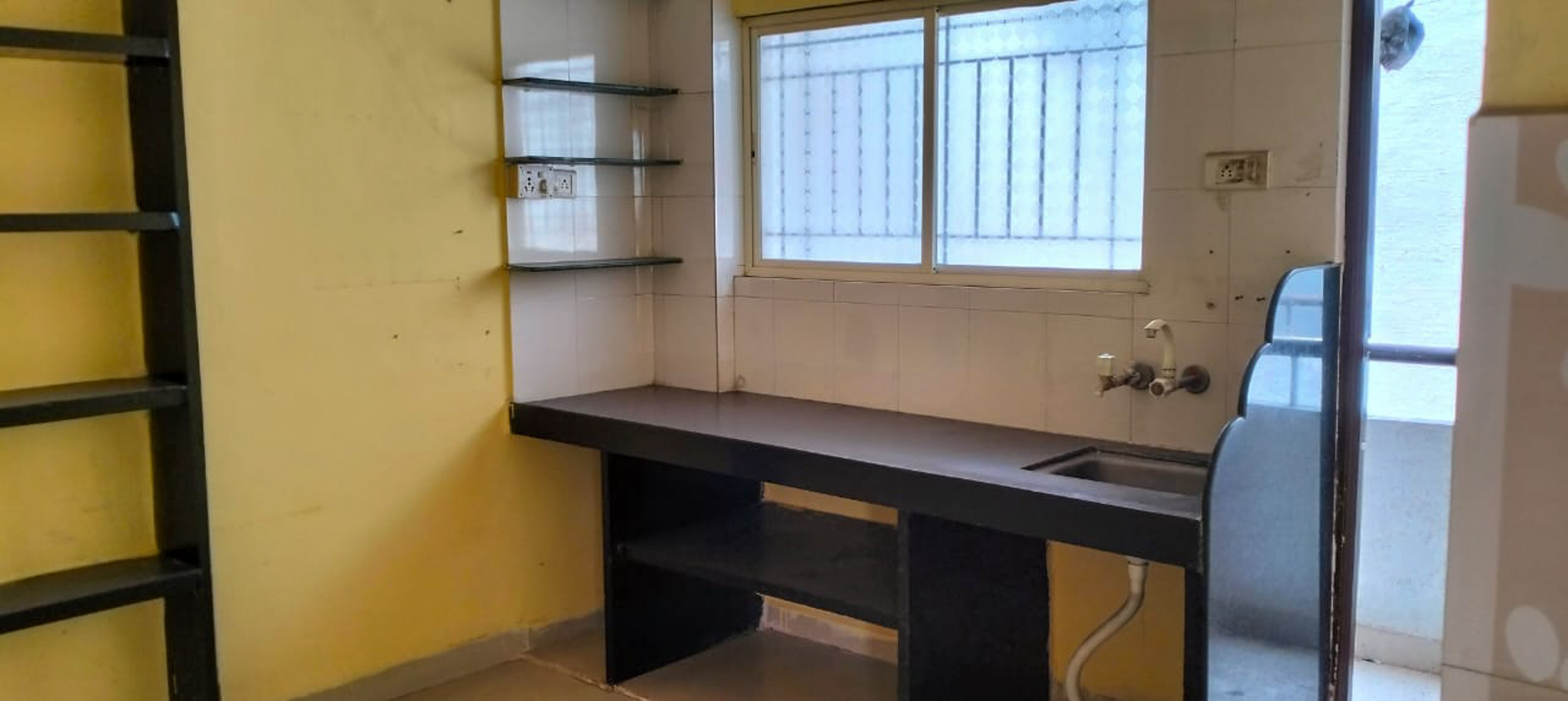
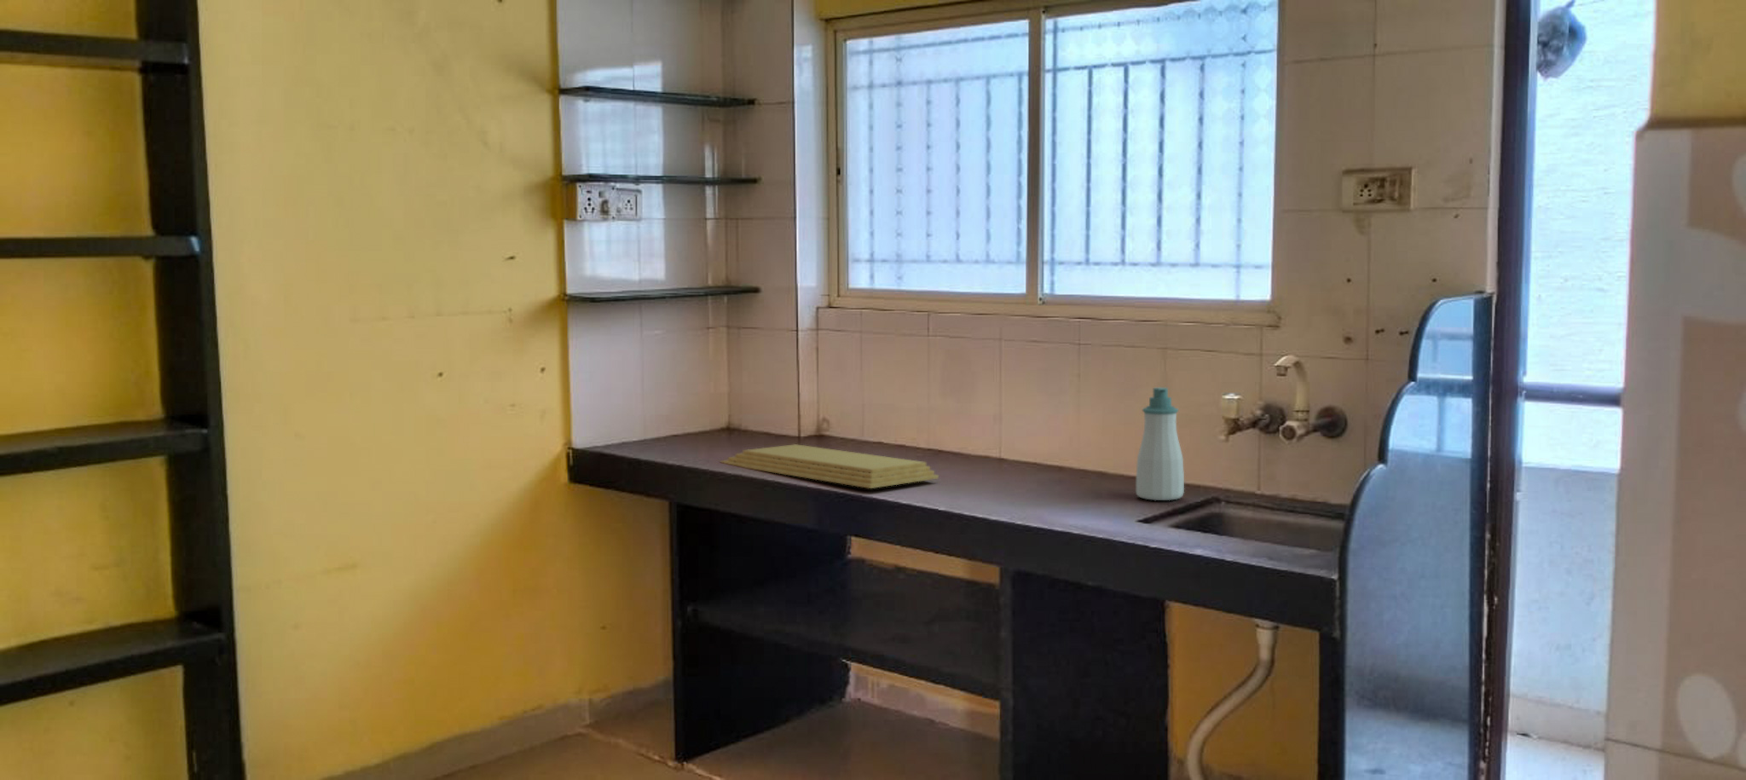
+ cutting board [719,443,940,490]
+ soap bottle [1136,387,1185,501]
